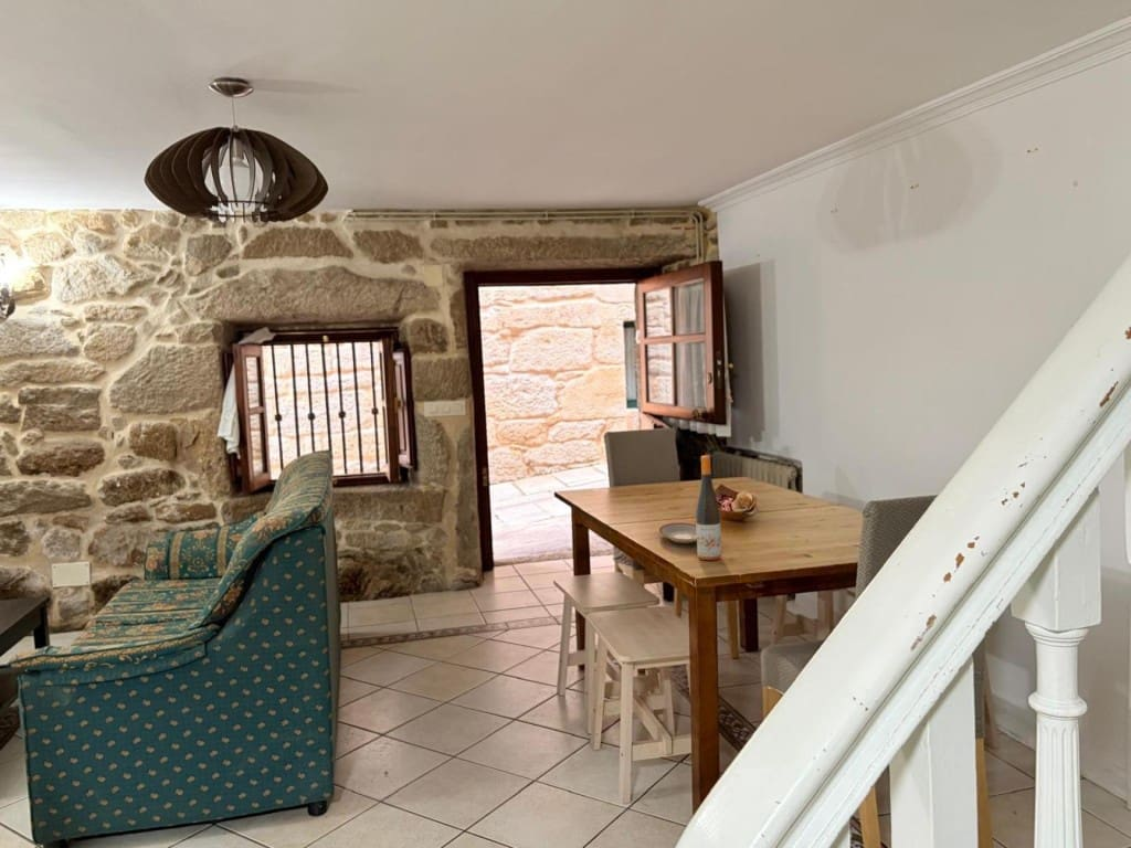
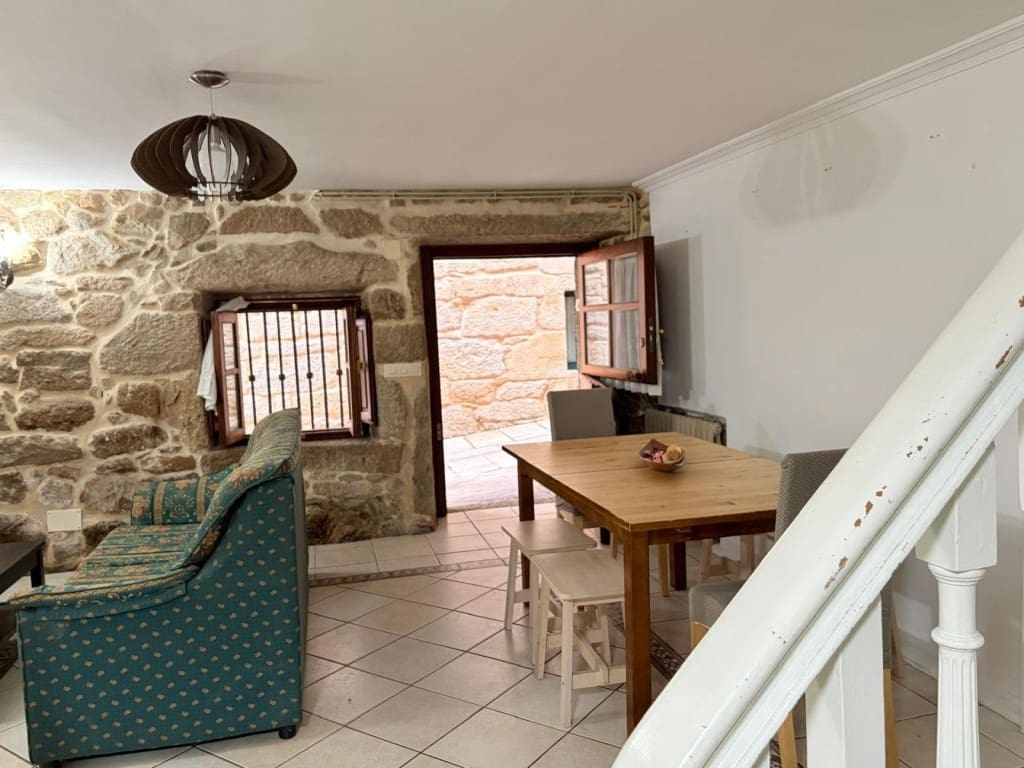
- plate [658,521,697,544]
- wine bottle [695,455,722,561]
